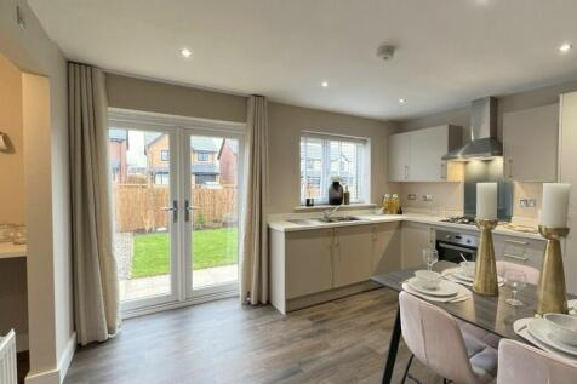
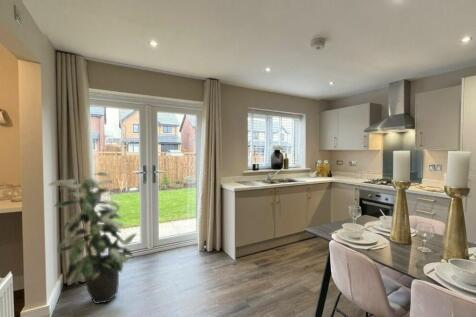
+ indoor plant [47,171,137,305]
